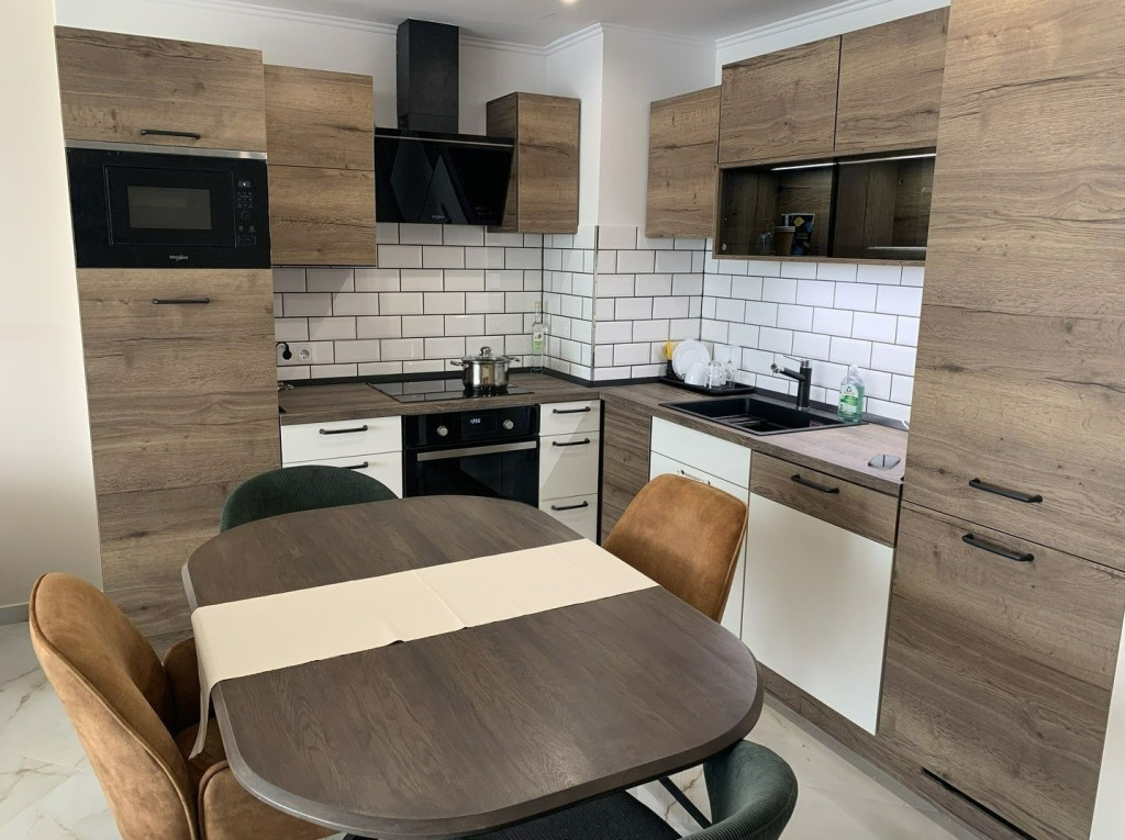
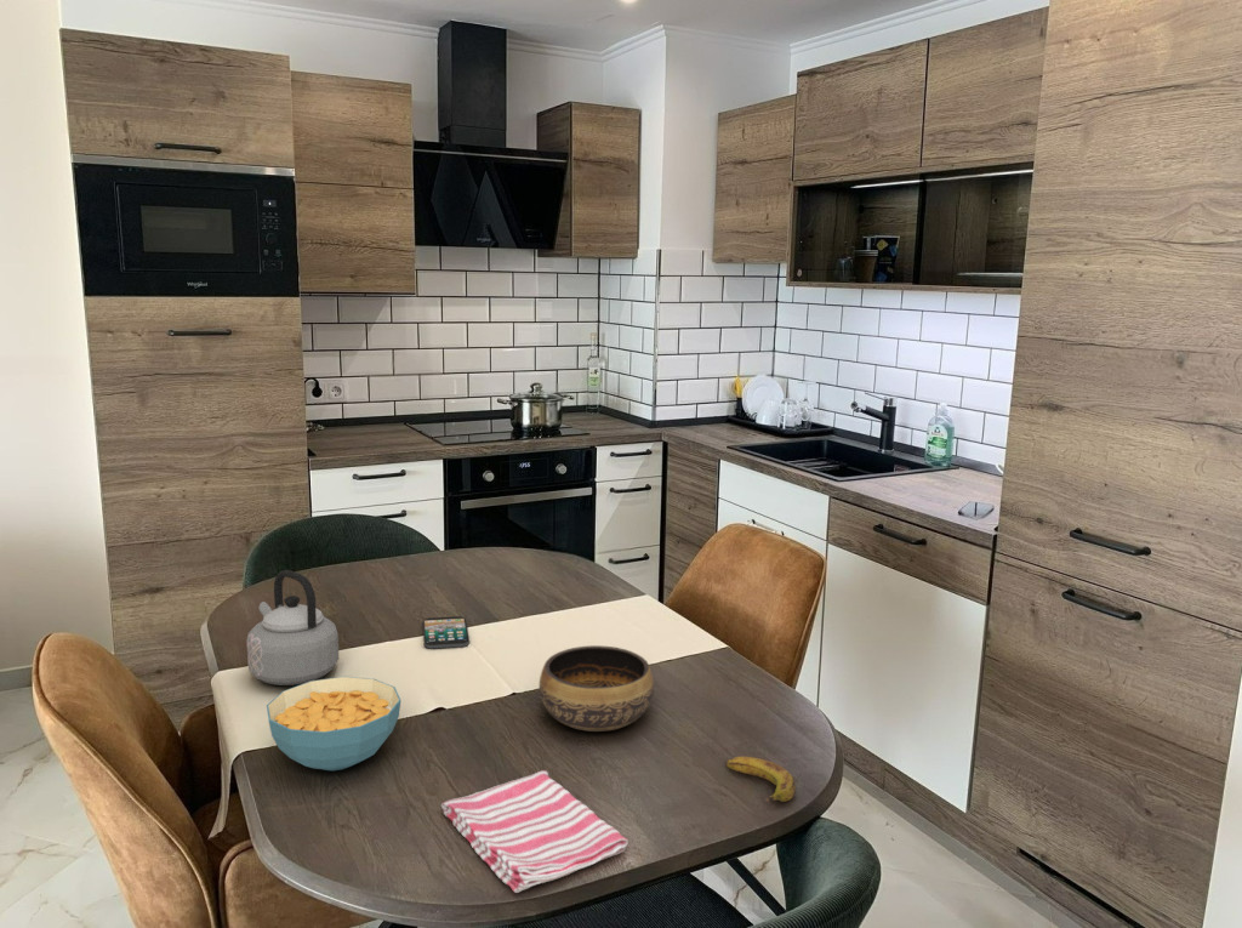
+ smartphone [422,615,471,649]
+ teapot [246,569,340,687]
+ dish towel [440,769,629,894]
+ bowl [539,644,655,733]
+ banana [725,756,797,803]
+ cereal bowl [266,676,401,772]
